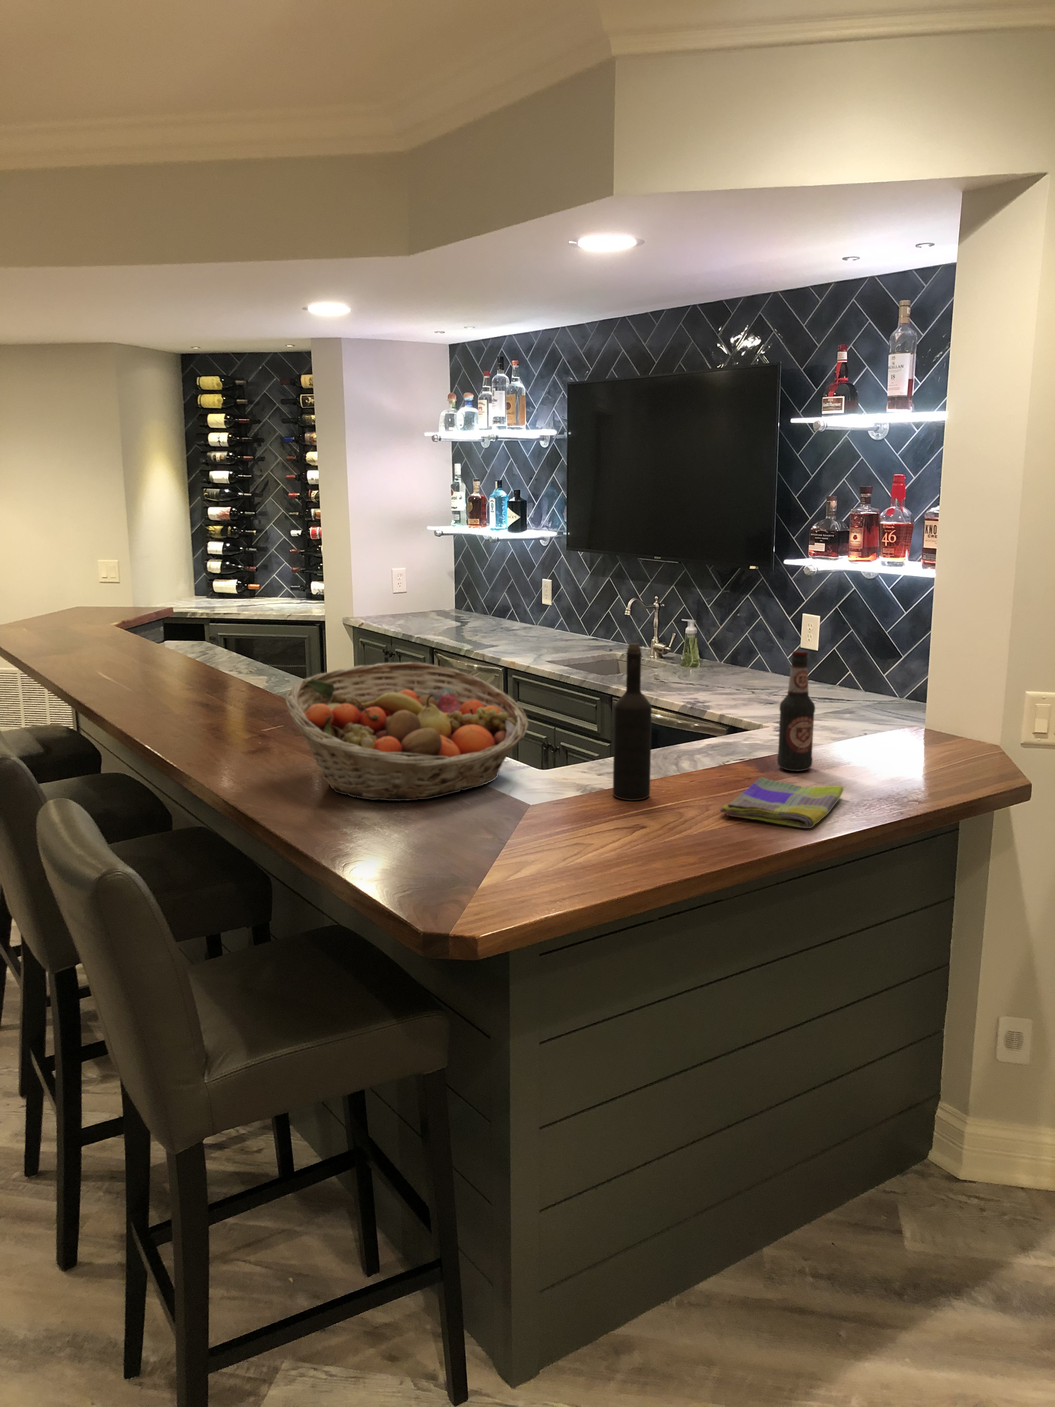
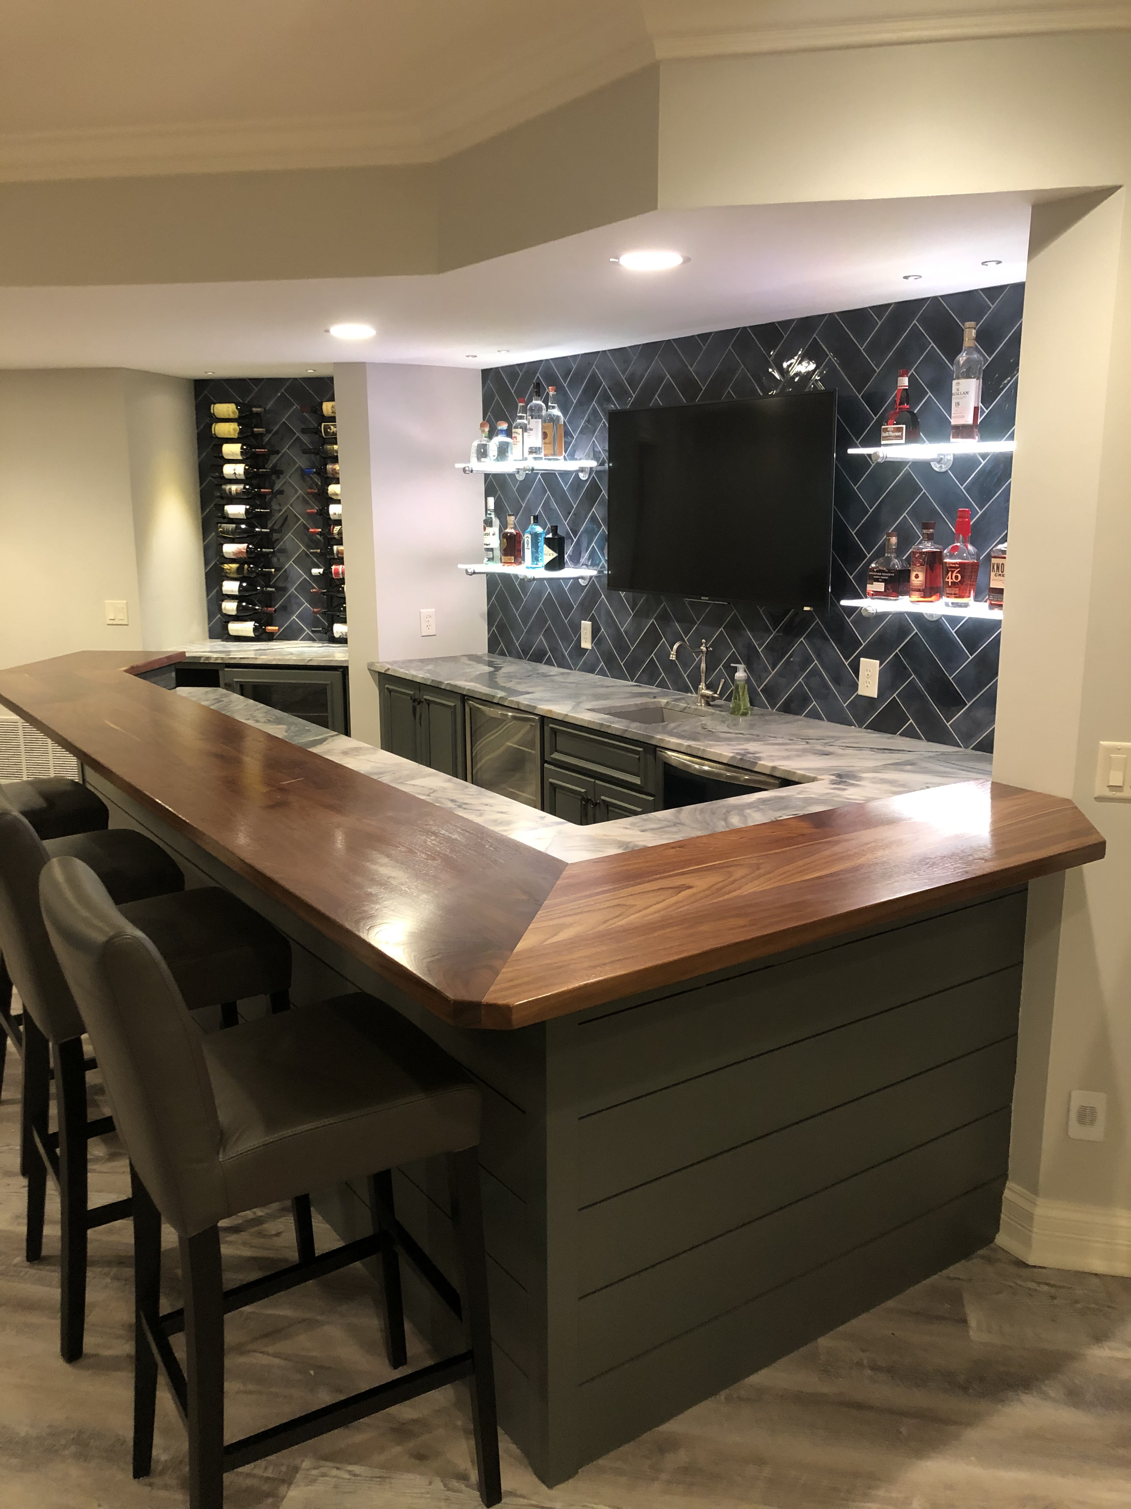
- wine bottle [613,643,653,801]
- dish towel [719,777,844,829]
- bottle [777,650,816,771]
- fruit basket [285,663,530,801]
